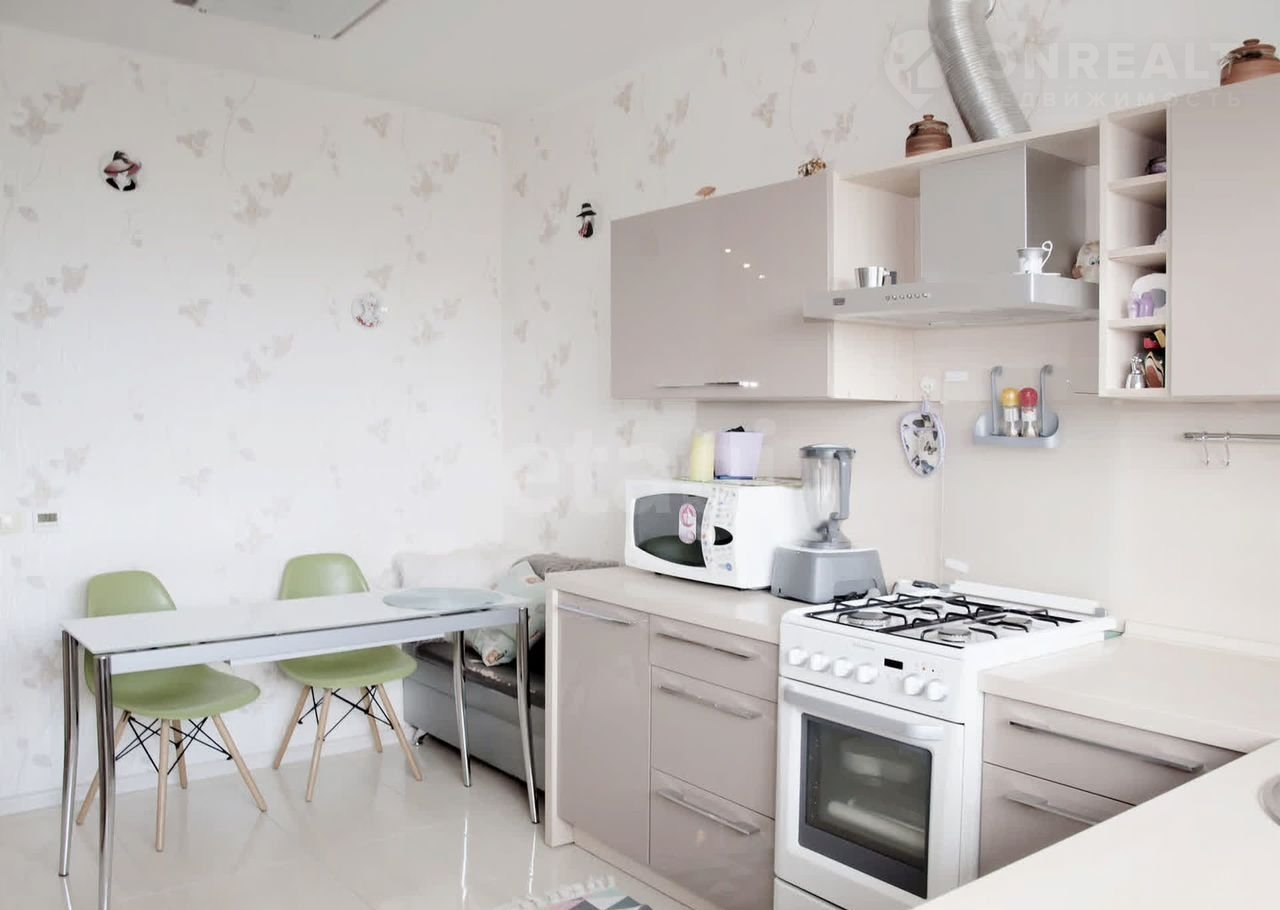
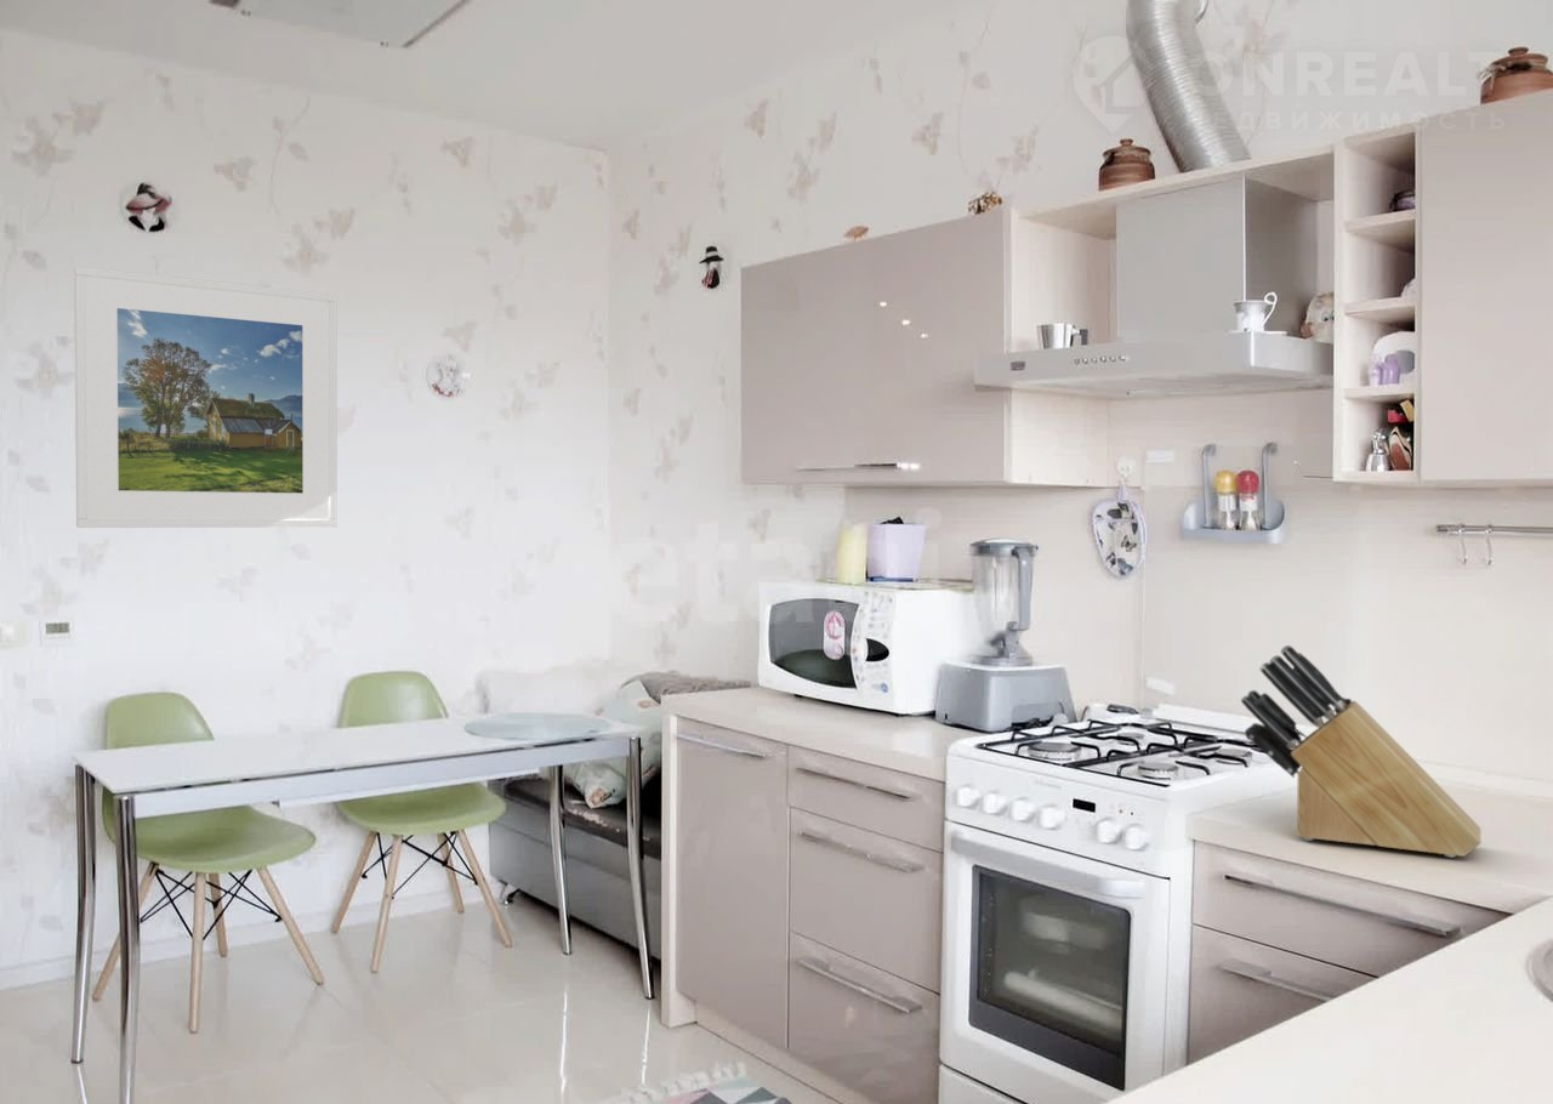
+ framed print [73,266,339,529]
+ knife block [1240,644,1483,859]
